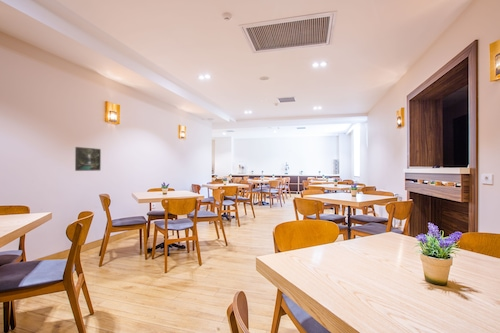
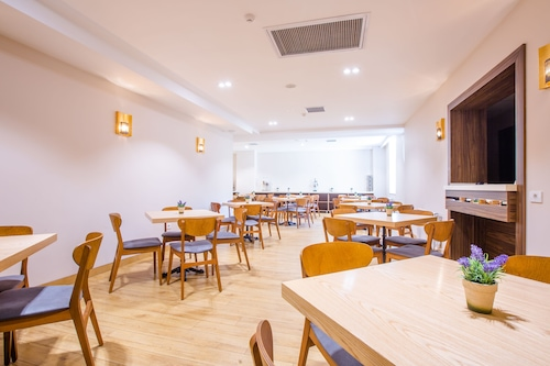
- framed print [74,146,102,172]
